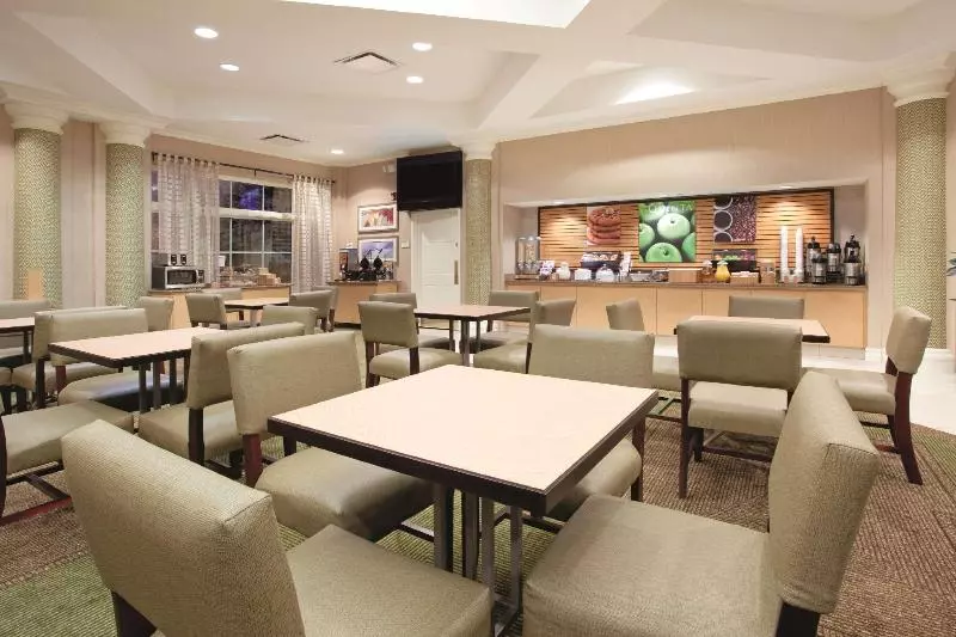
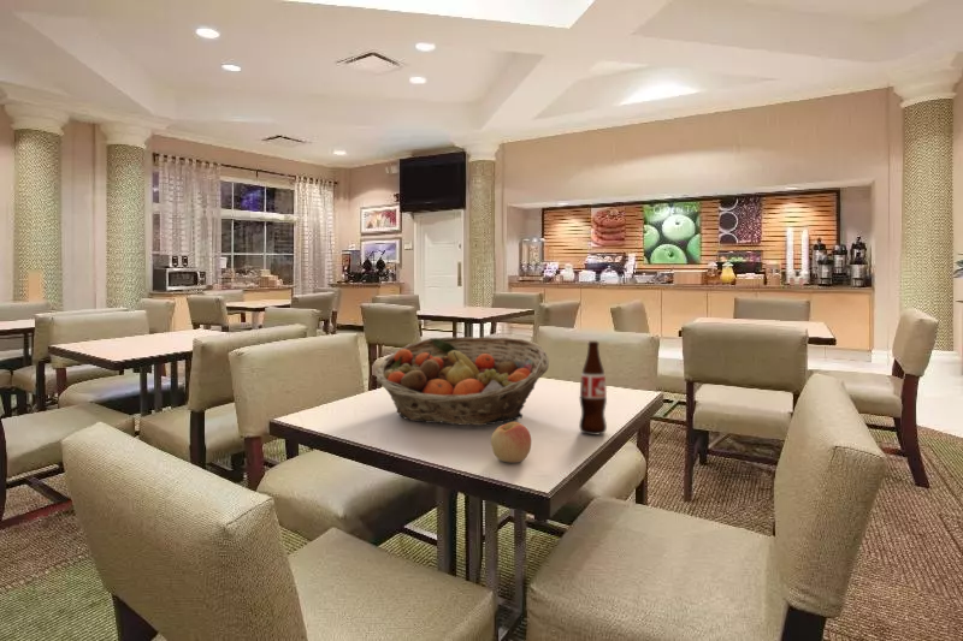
+ bottle [578,340,608,437]
+ fruit basket [374,336,550,427]
+ apple [490,421,532,464]
